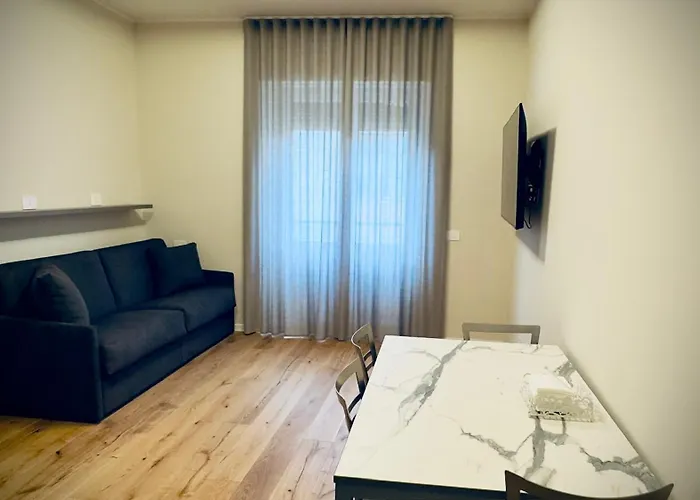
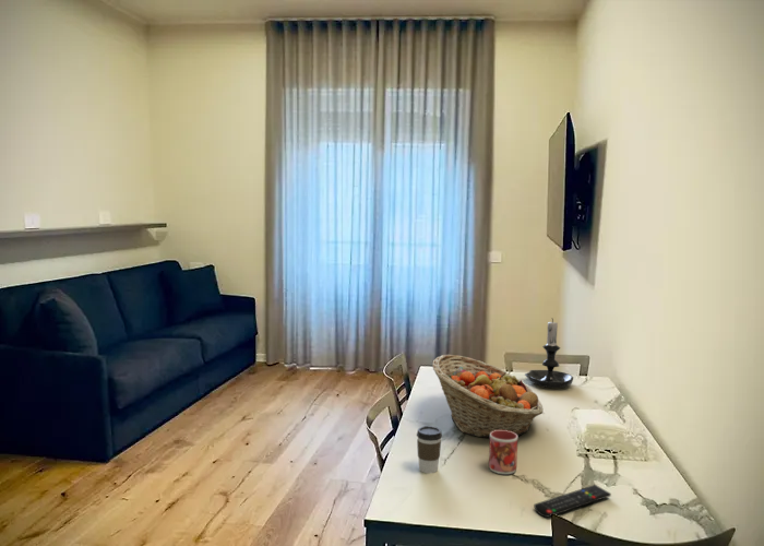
+ fruit basket [431,354,545,439]
+ remote control [533,484,612,518]
+ mug [488,430,518,475]
+ candle holder [524,318,574,389]
+ coffee cup [416,425,443,474]
